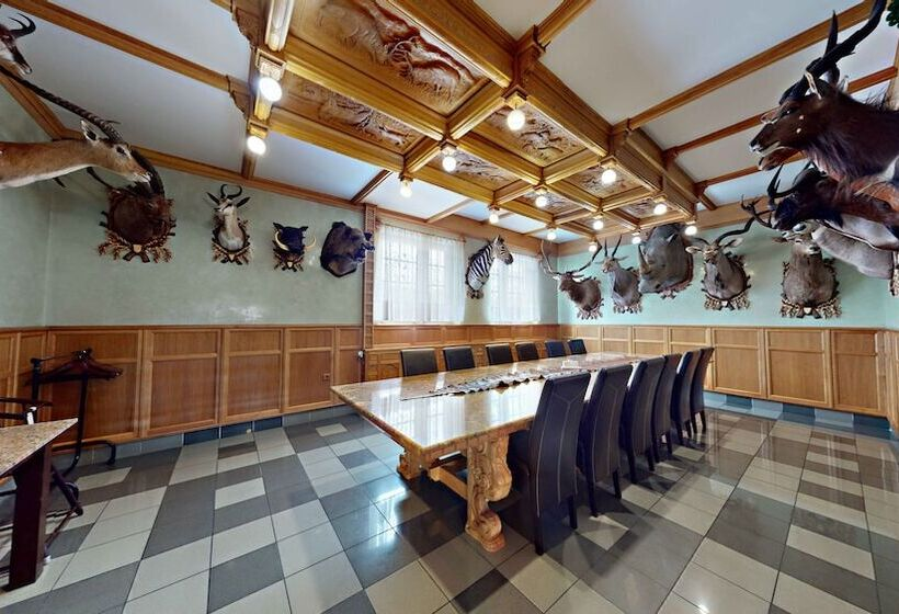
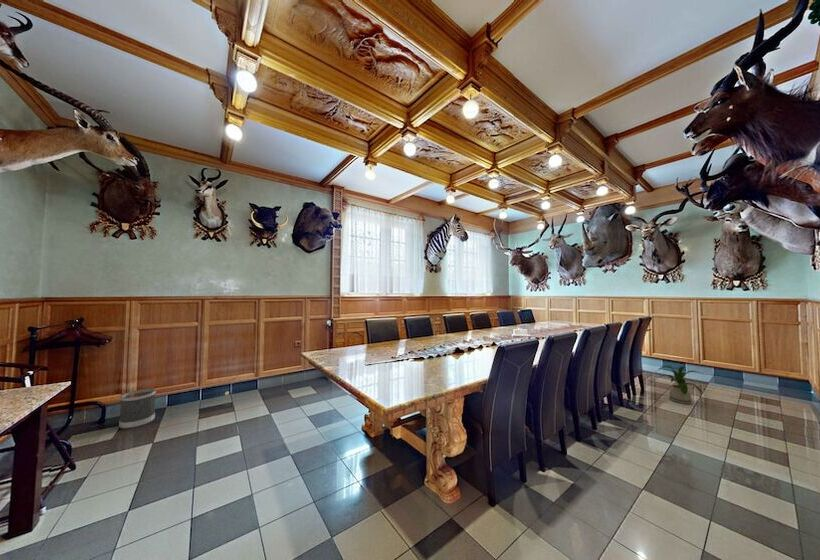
+ wastebasket [118,388,157,430]
+ house plant [658,365,706,405]
